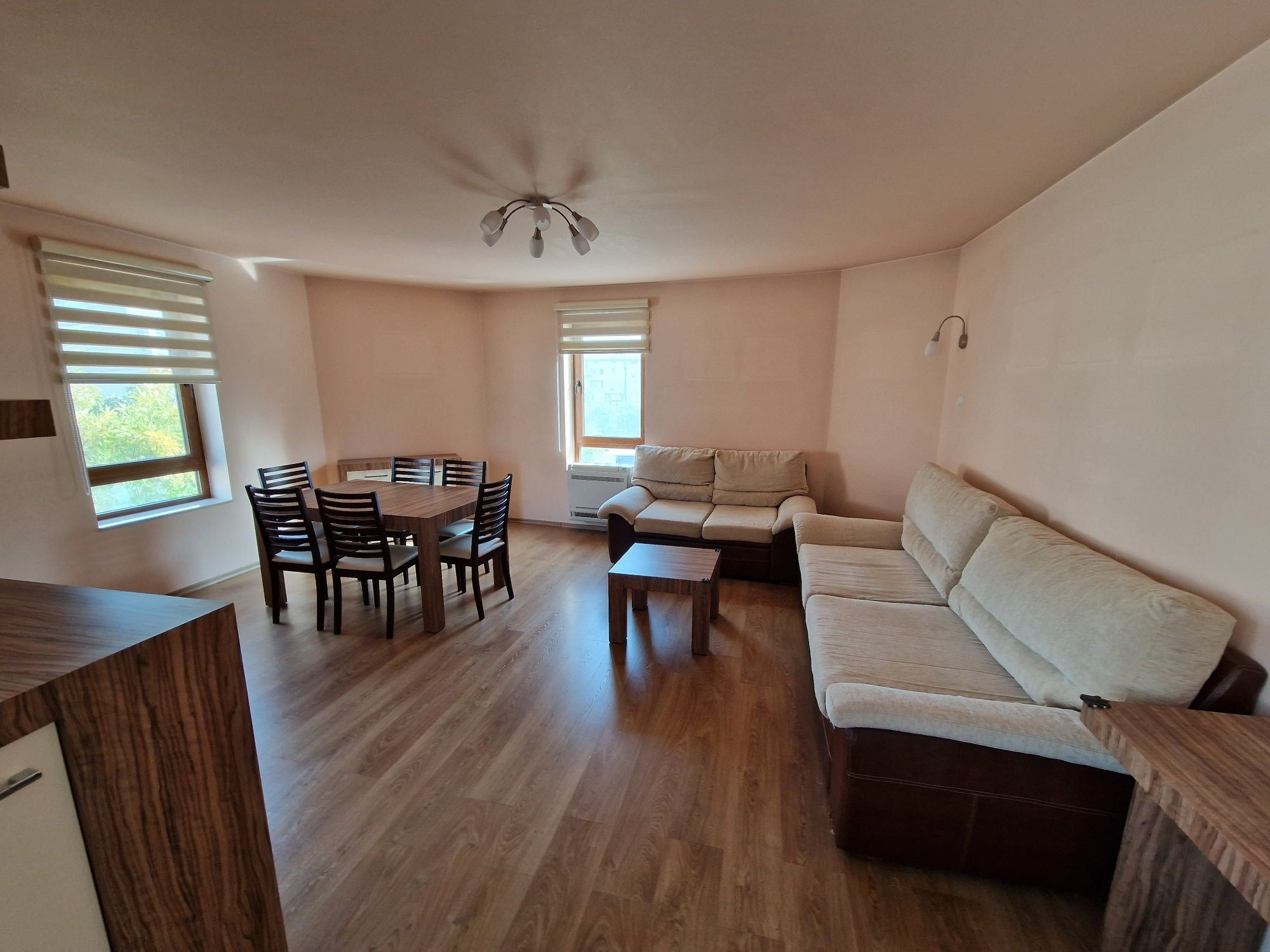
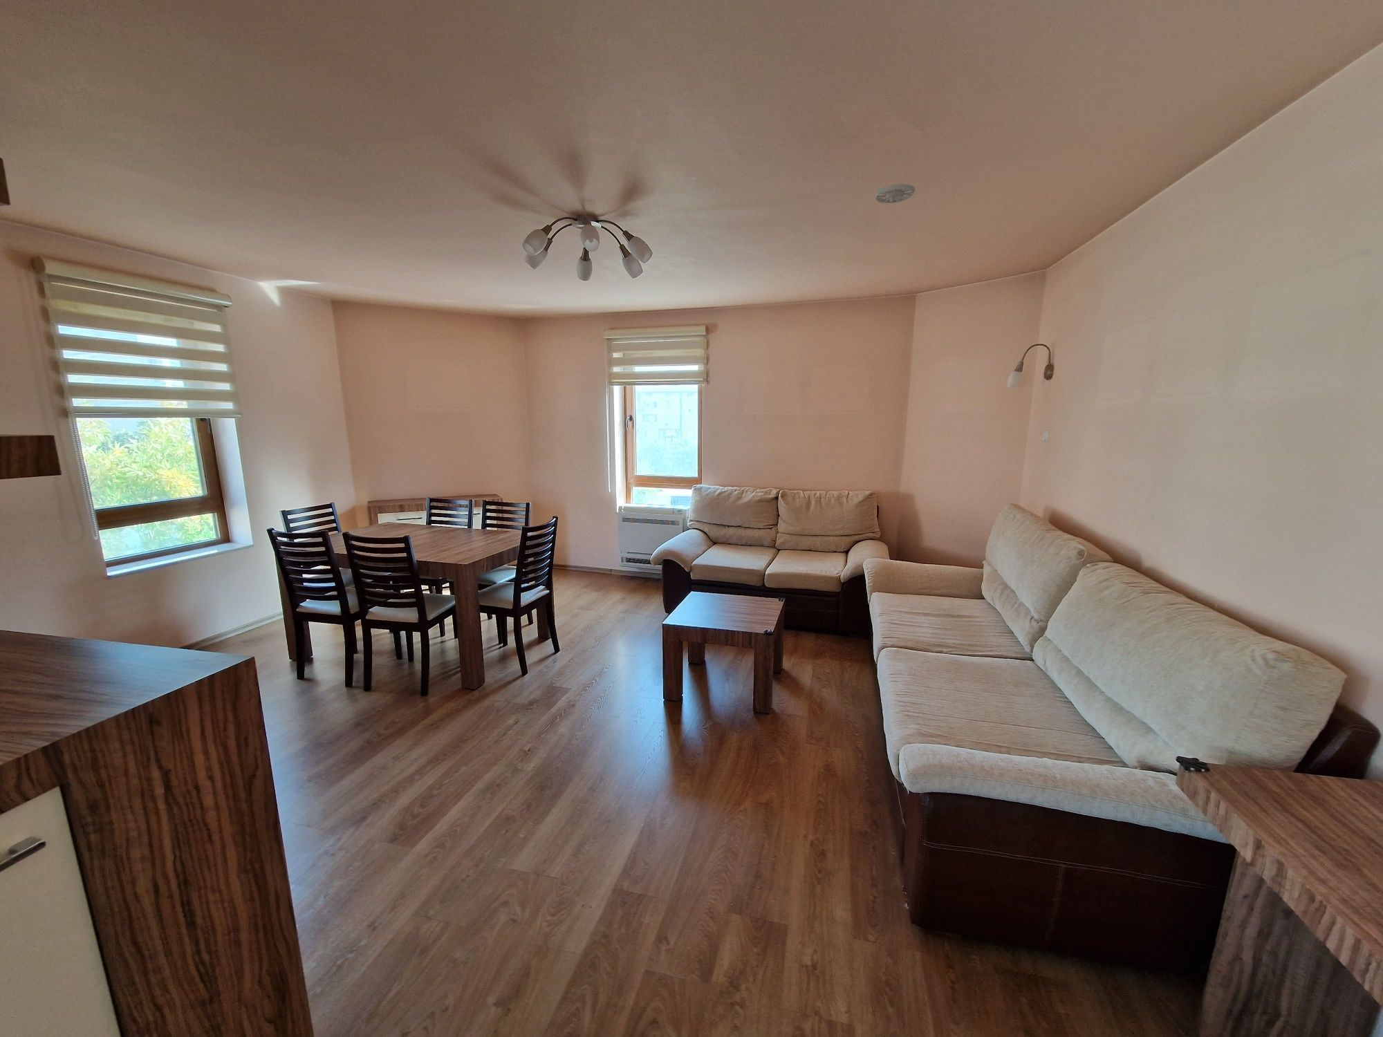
+ smoke detector [874,183,916,204]
